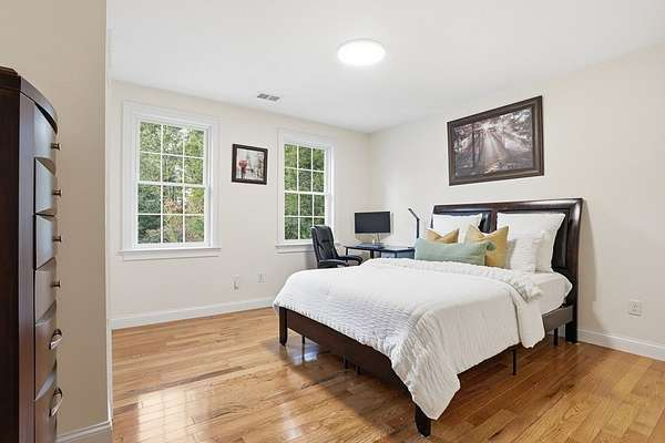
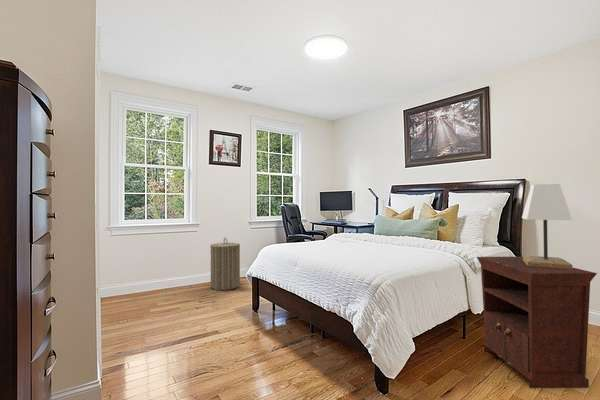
+ laundry hamper [209,237,241,291]
+ lamp [521,183,573,269]
+ nightstand [476,256,598,389]
